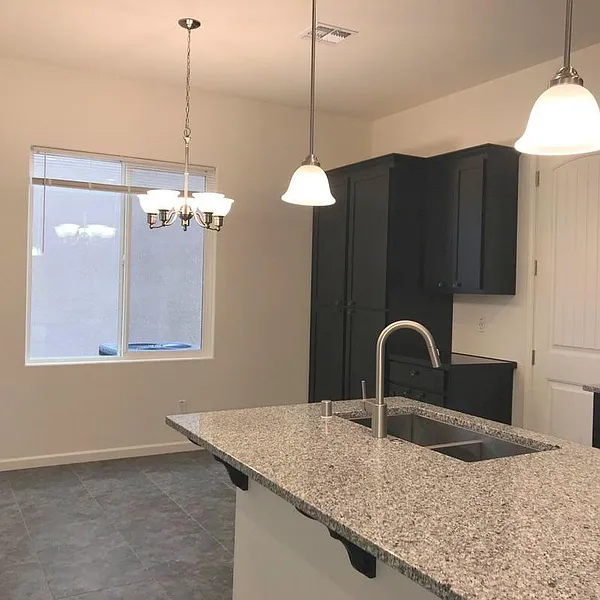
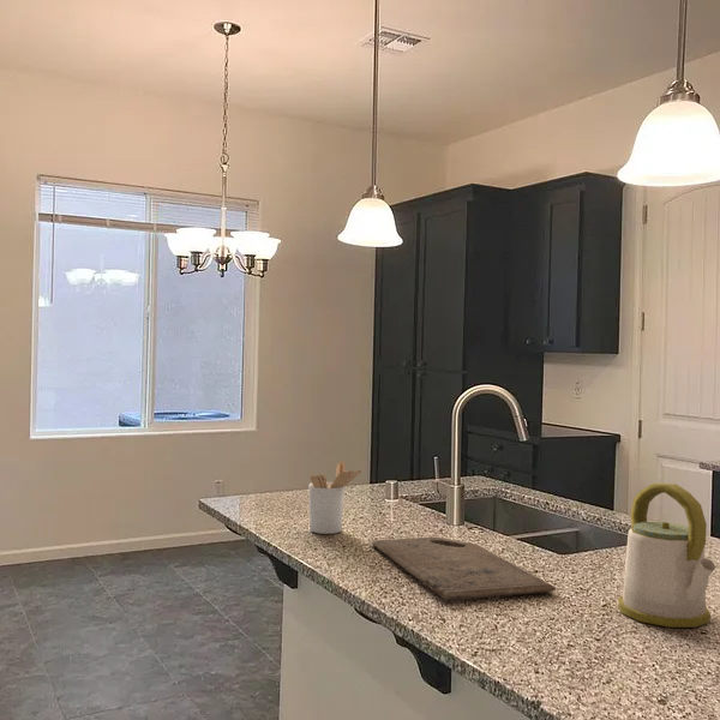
+ cutting board [370,535,557,601]
+ utensil holder [307,461,362,535]
+ kettle [617,482,716,629]
